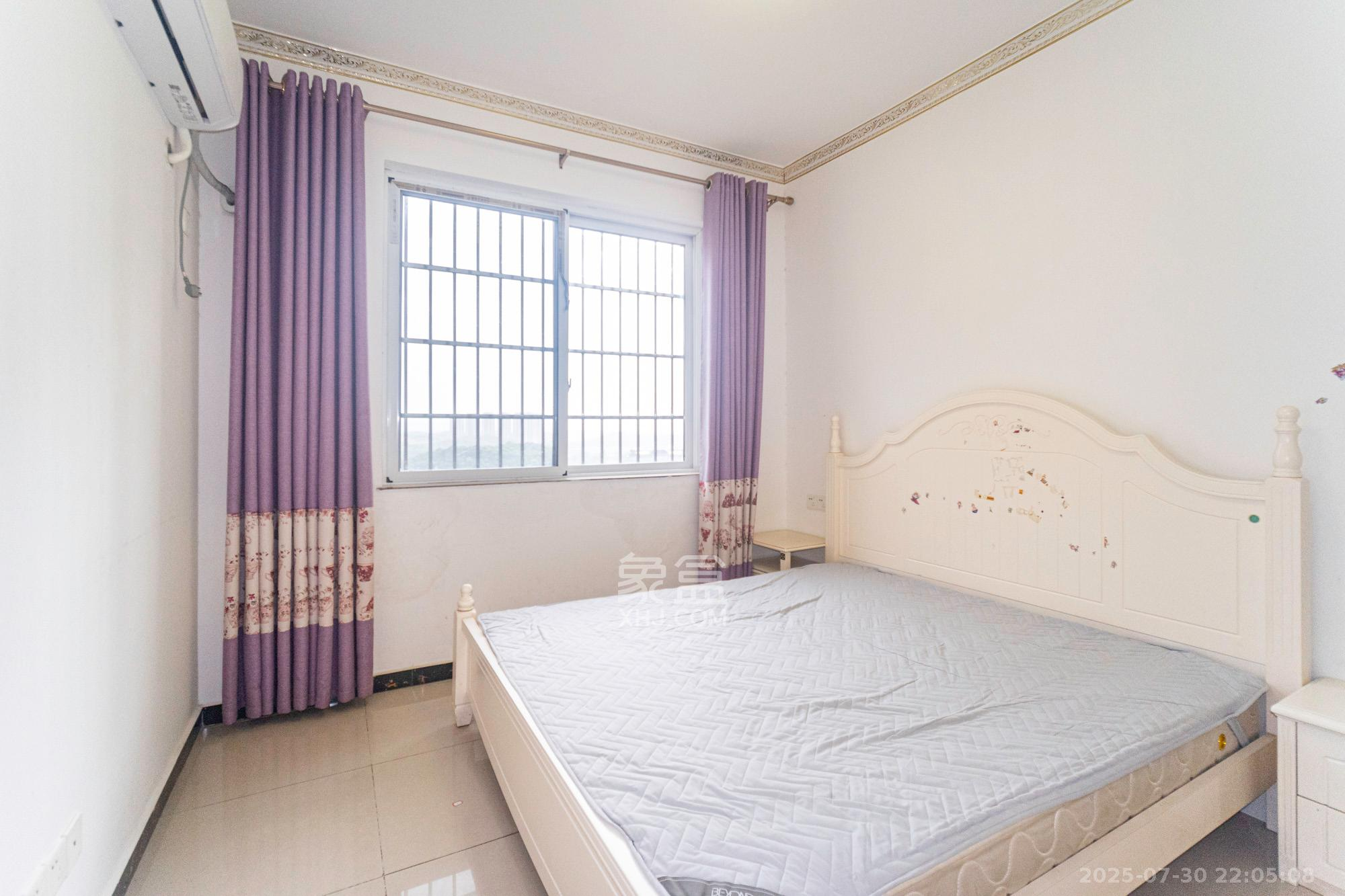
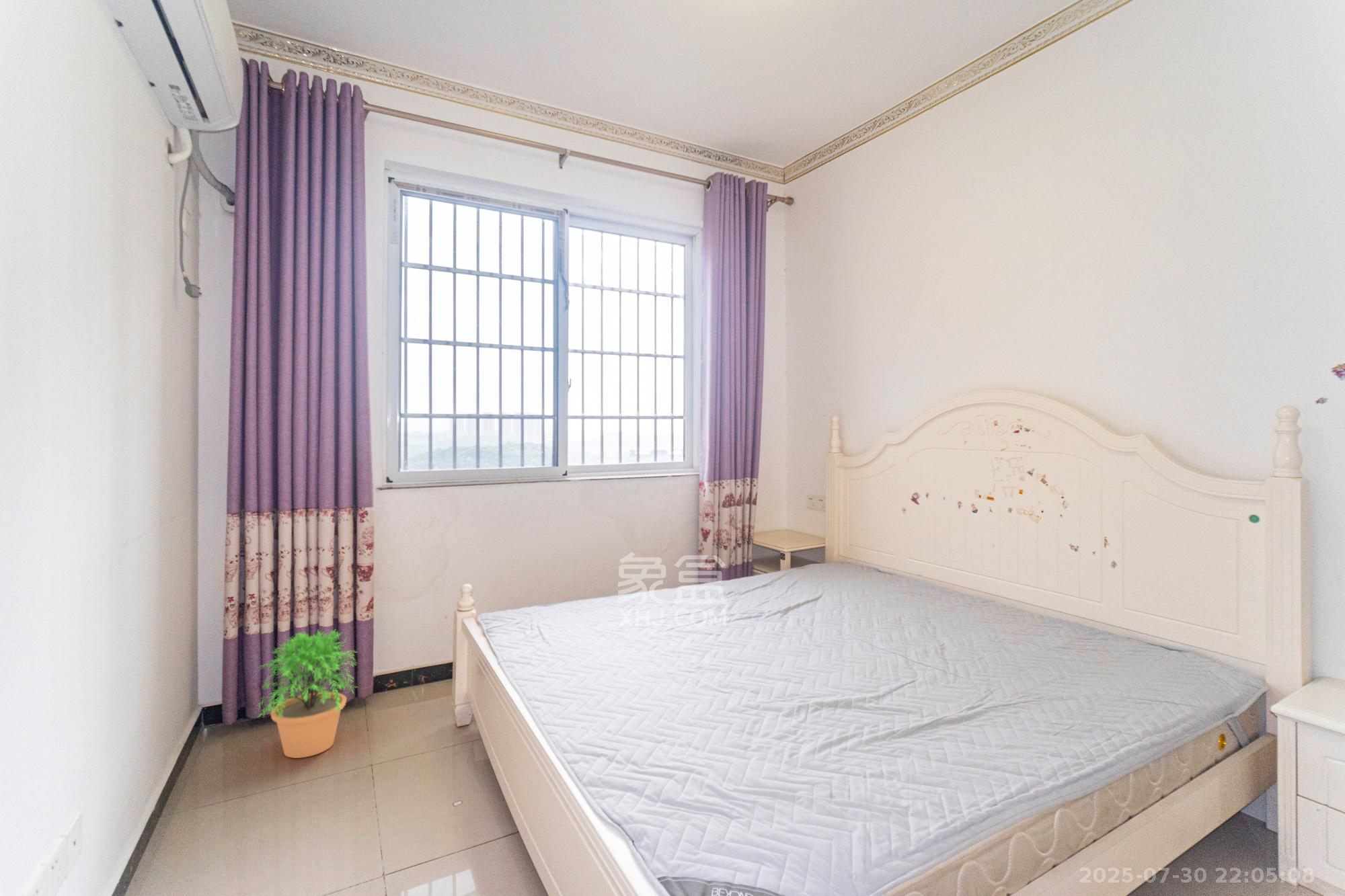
+ potted plant [256,629,360,759]
